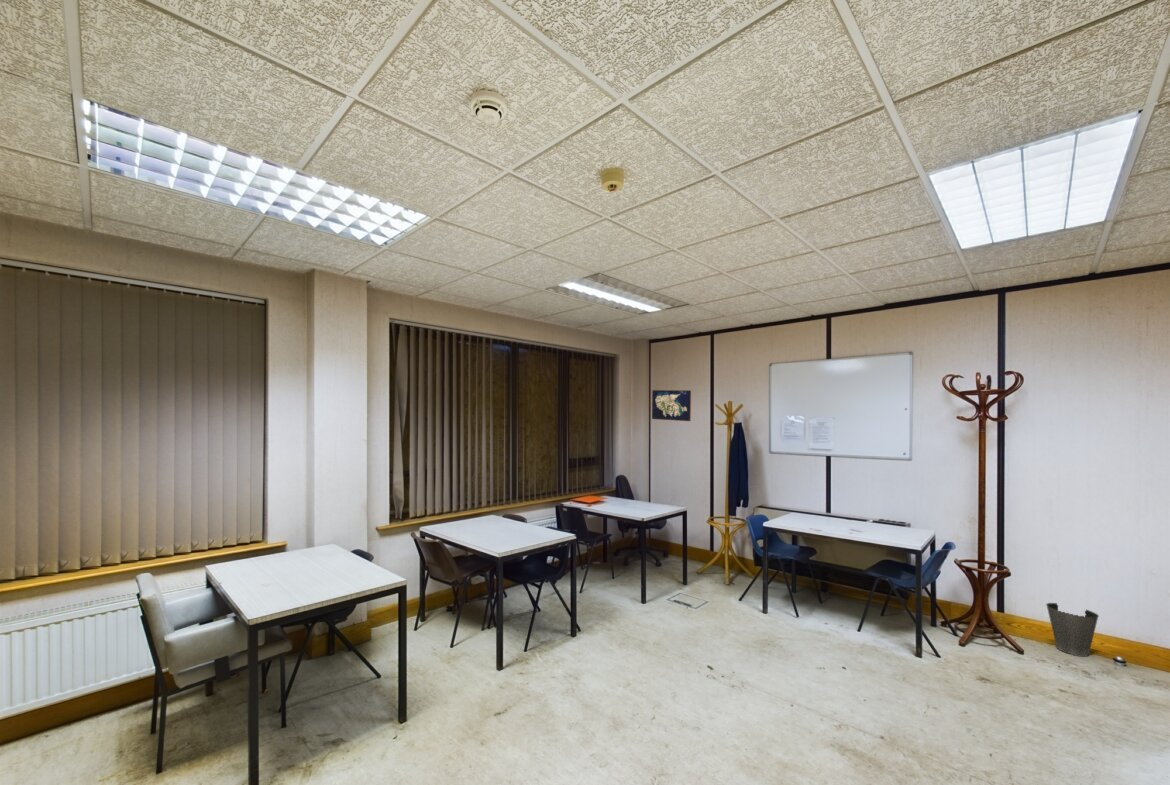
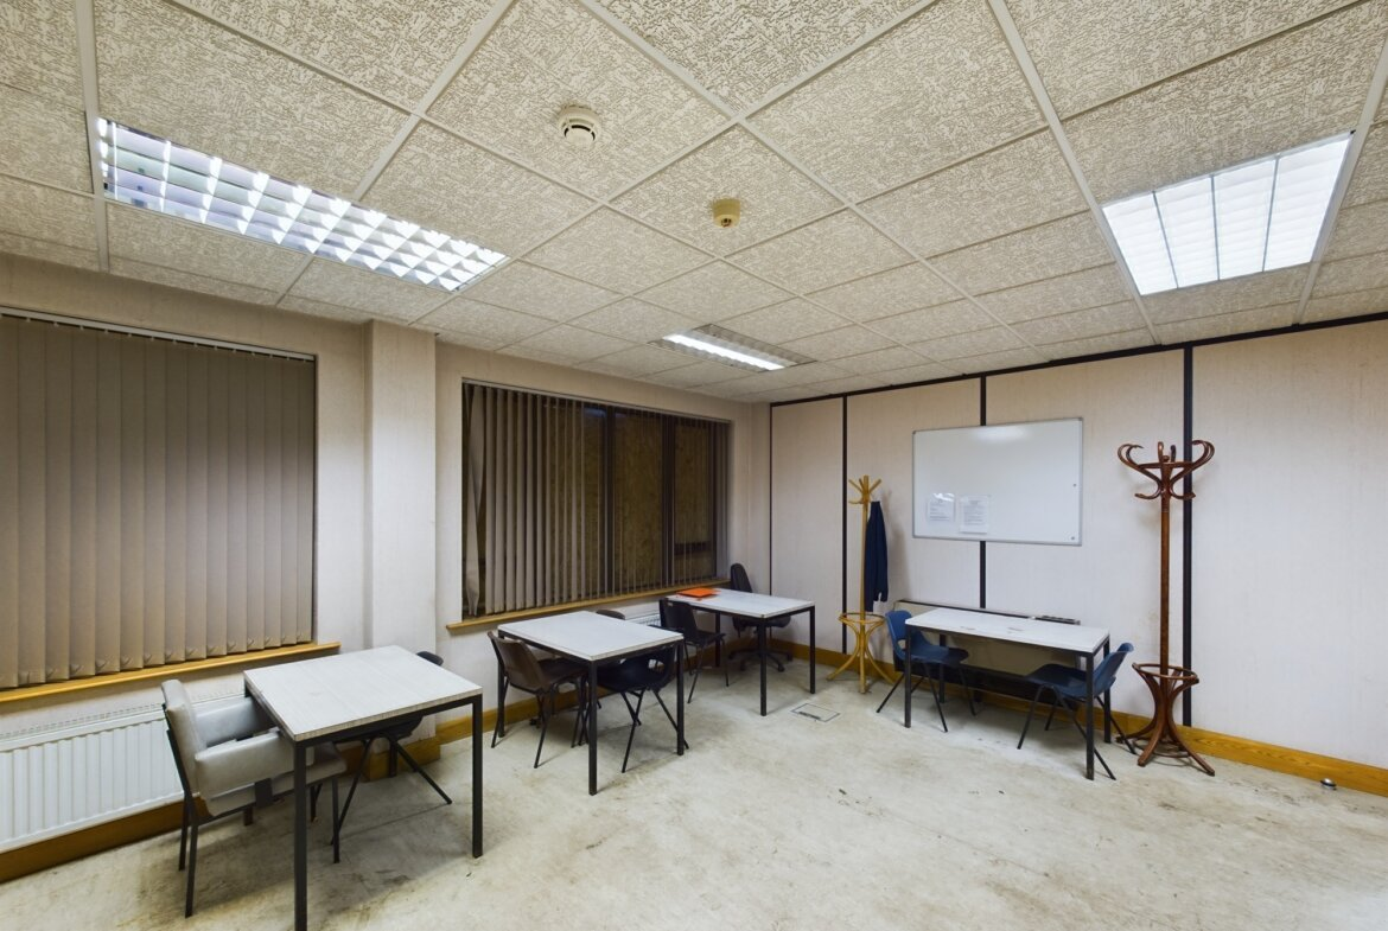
- map [651,389,692,422]
- waste basket [1045,602,1100,658]
